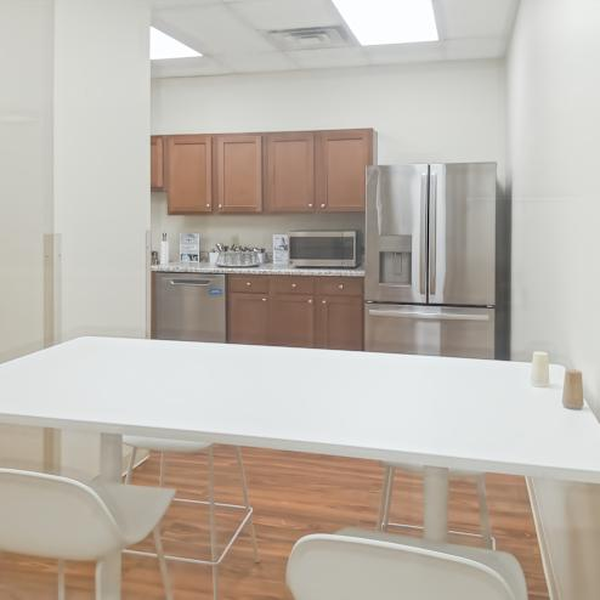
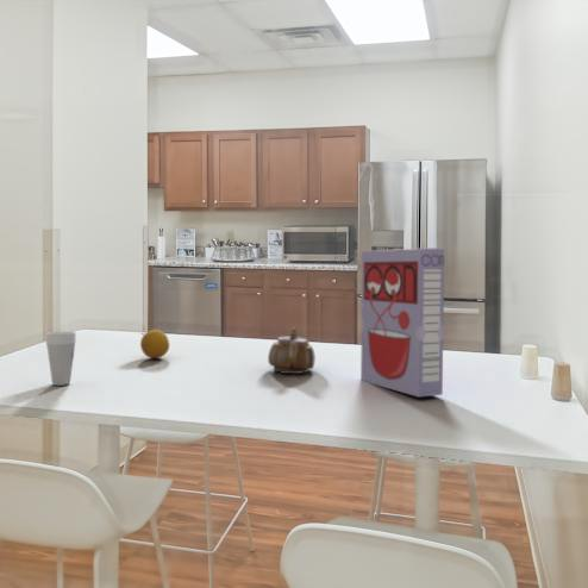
+ cereal box [359,248,445,399]
+ cup [44,331,77,387]
+ teapot [267,327,317,375]
+ fruit [139,329,170,359]
